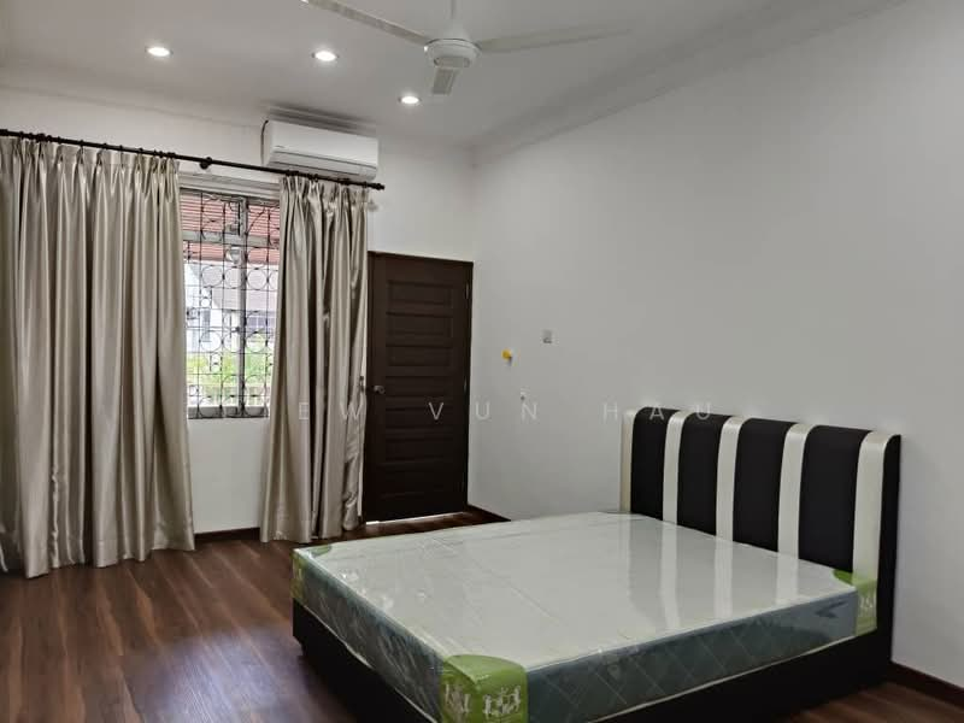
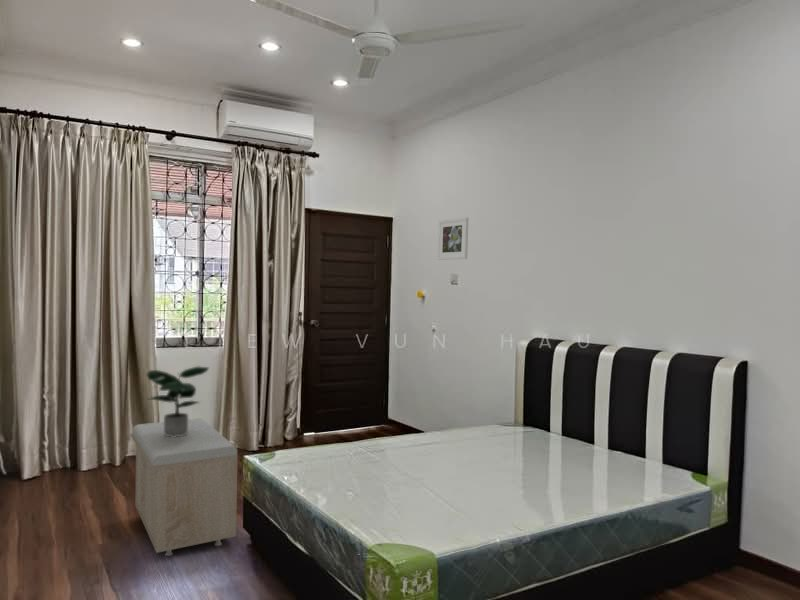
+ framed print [437,216,469,261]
+ storage bench [132,417,238,557]
+ potted plant [146,365,210,437]
